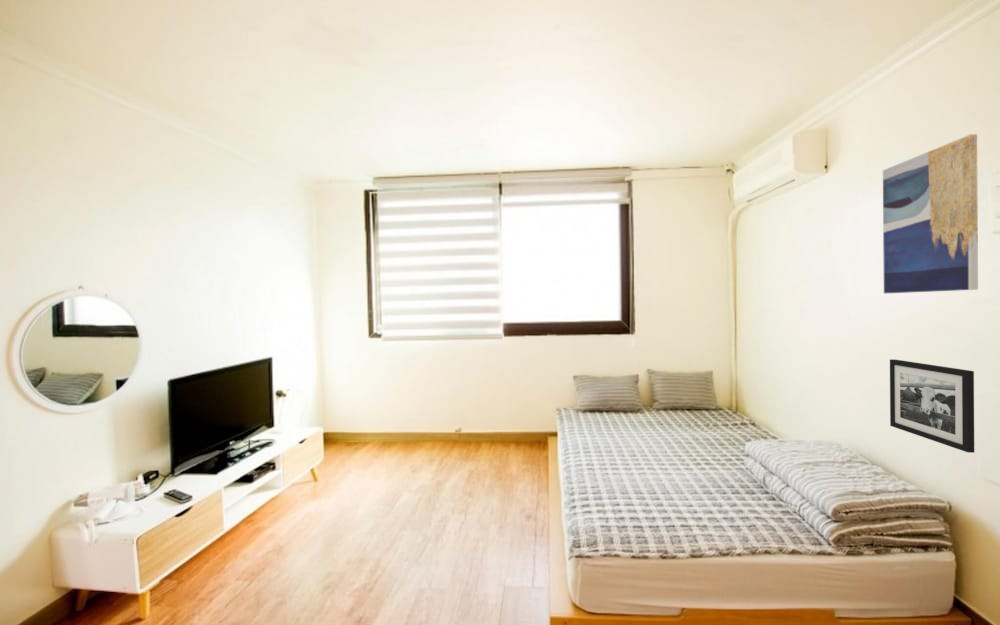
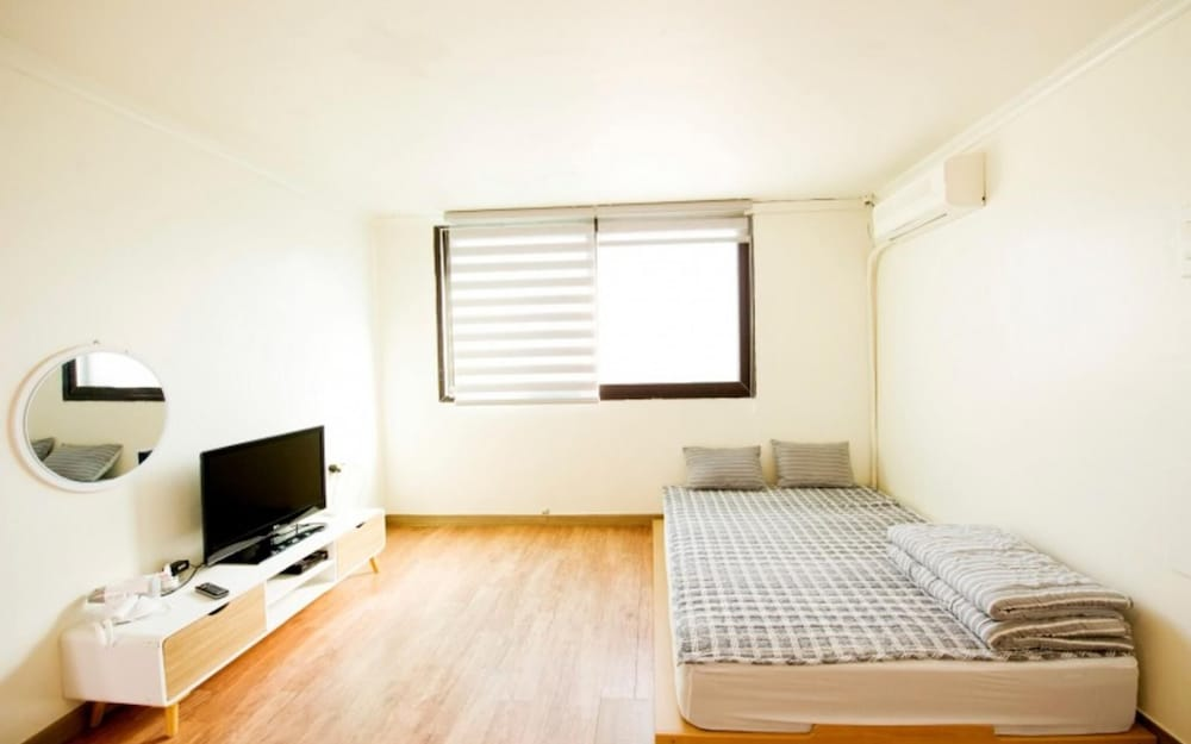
- picture frame [889,358,975,454]
- wall art [882,133,979,294]
